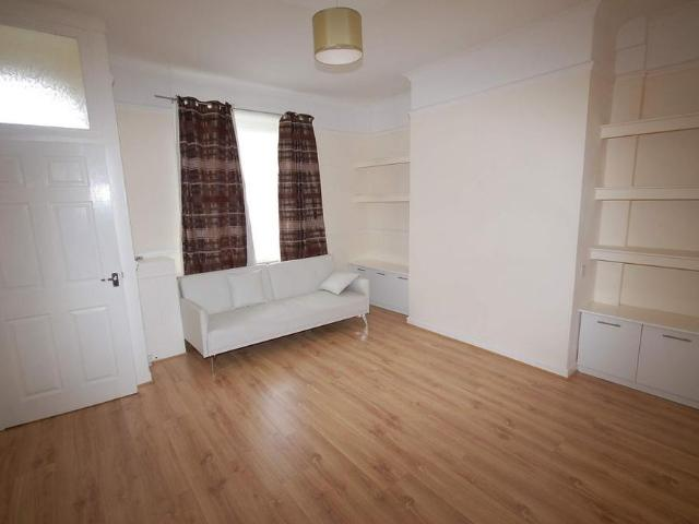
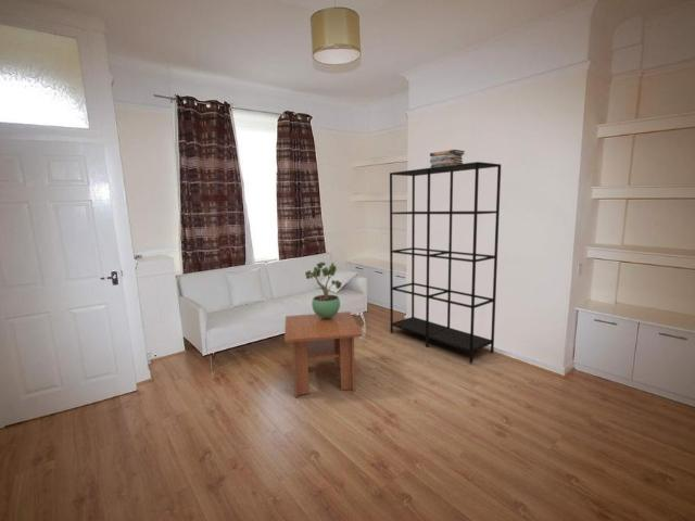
+ shelving unit [389,161,502,365]
+ book stack [429,149,466,168]
+ coffee table [283,310,364,398]
+ potted plant [304,262,343,318]
